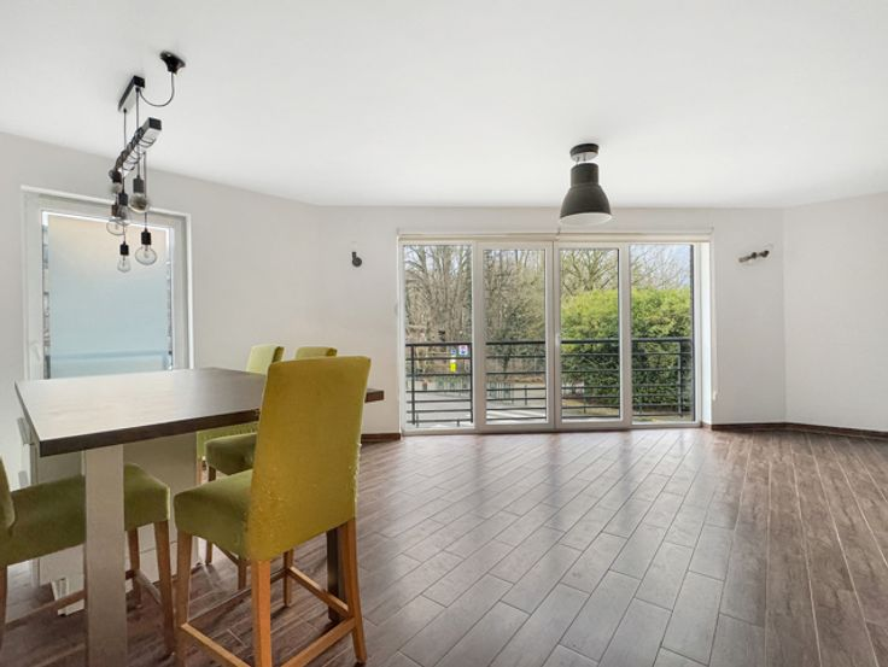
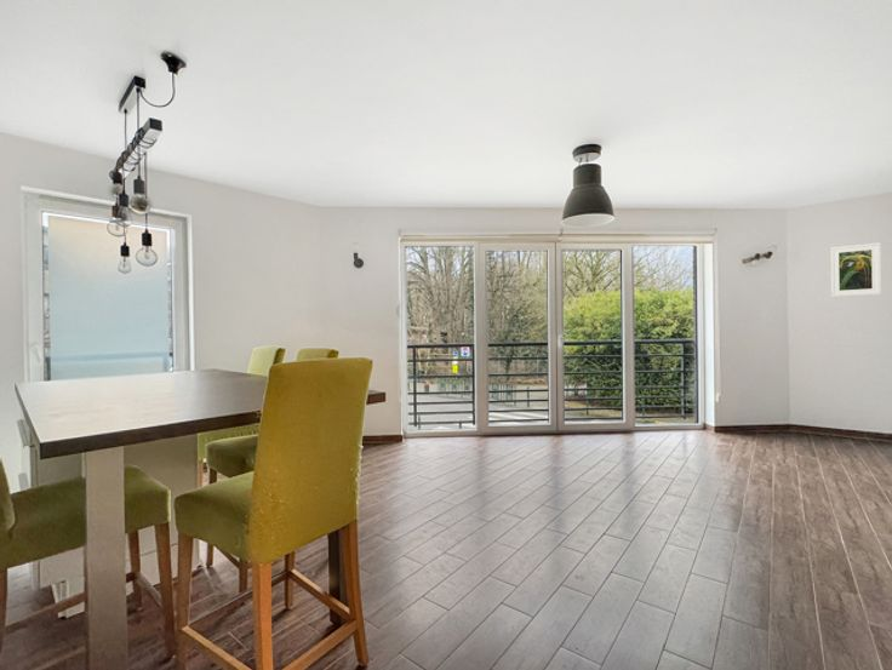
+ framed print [829,241,882,298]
